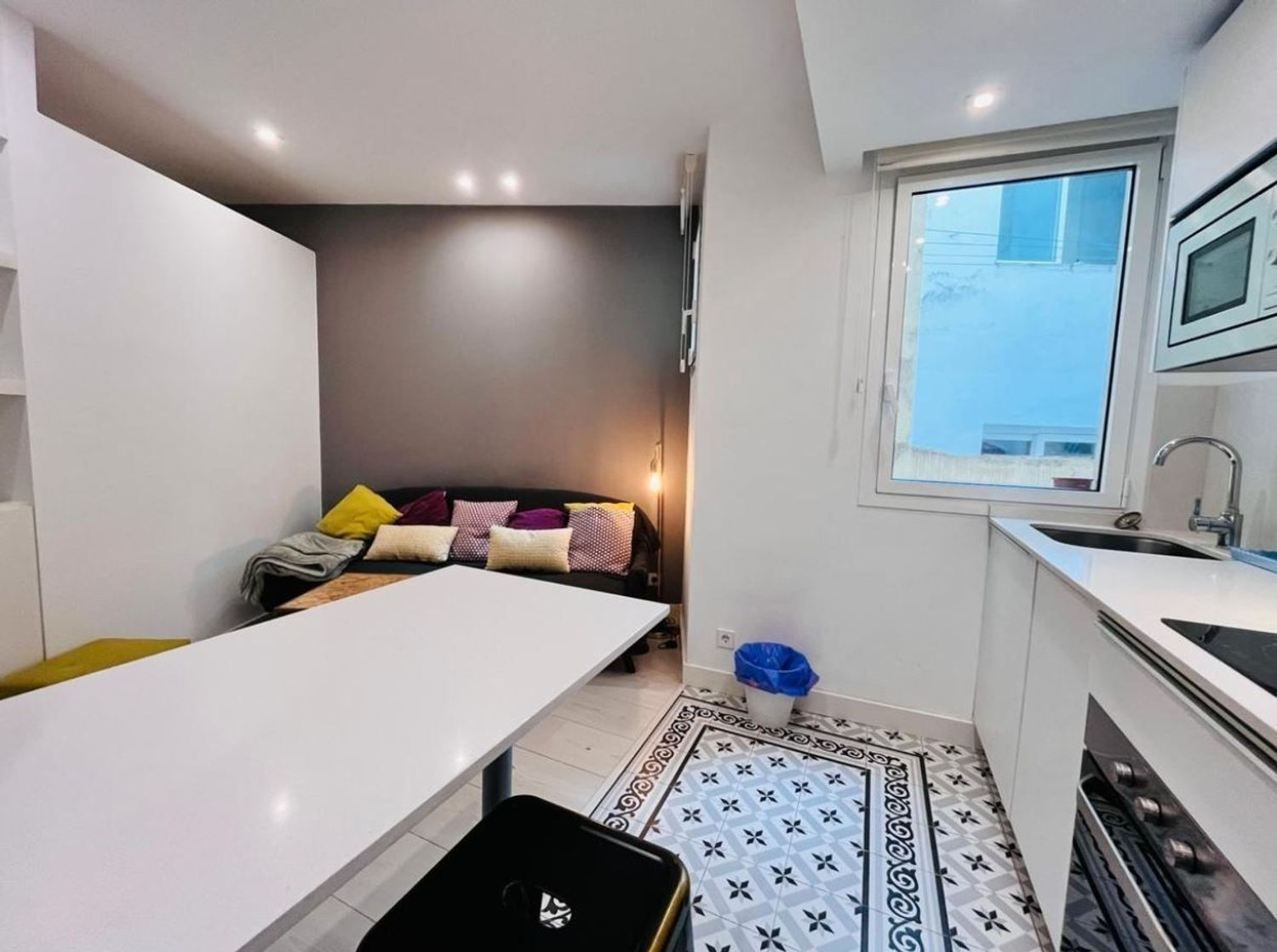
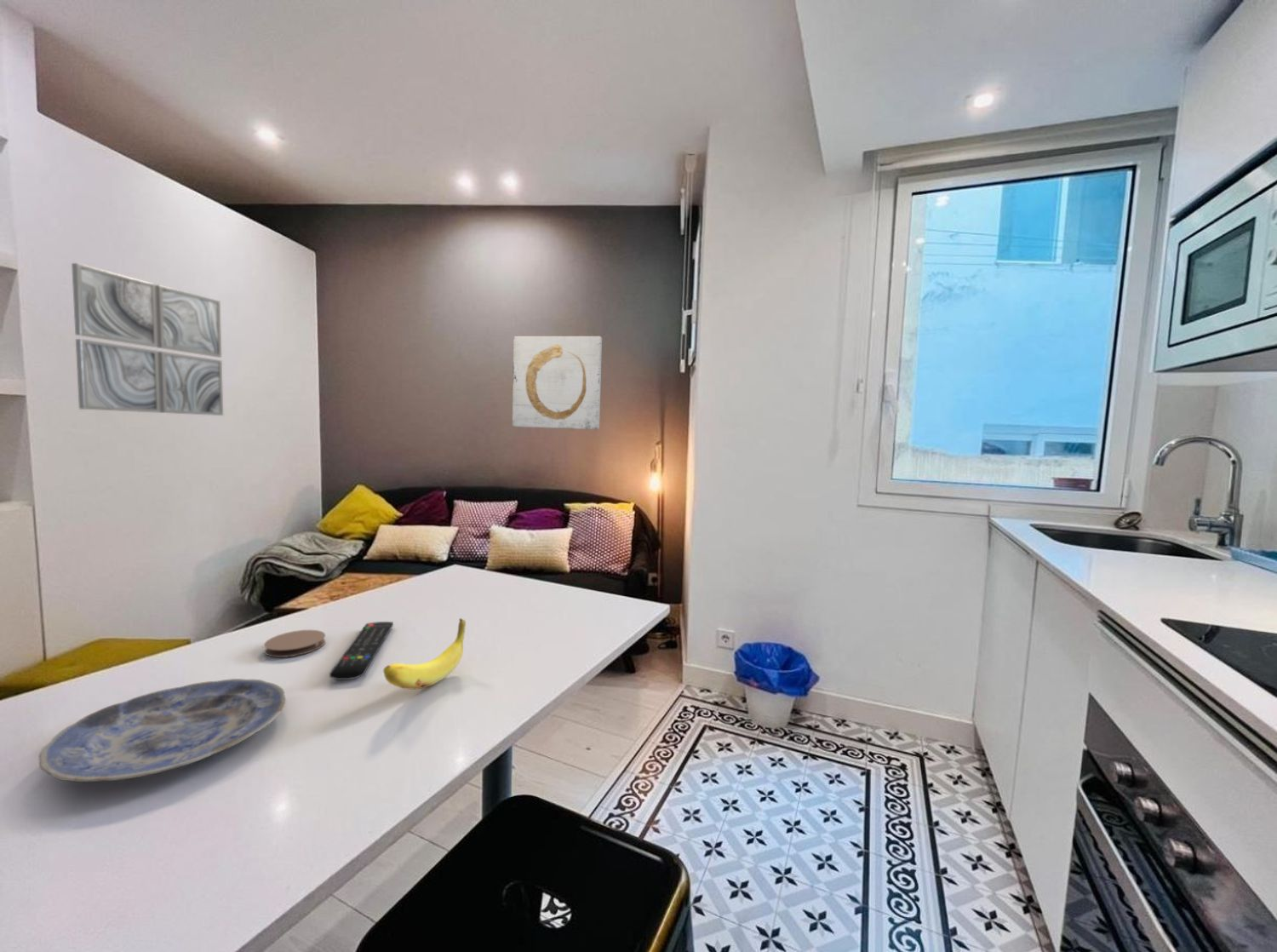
+ wall art [71,262,224,416]
+ wall art [512,335,603,430]
+ banana [382,617,467,691]
+ remote control [329,621,394,680]
+ coaster [264,629,326,658]
+ plate [37,678,288,783]
